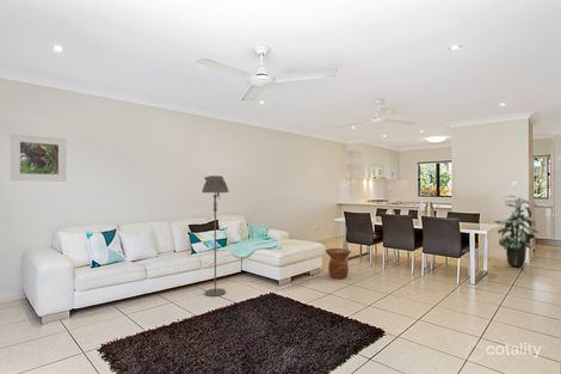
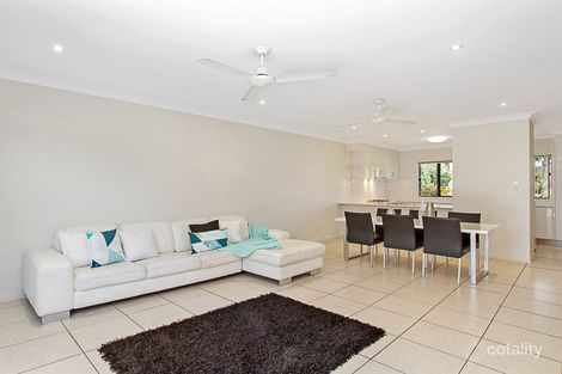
- floor lamp [201,174,230,298]
- indoor plant [493,195,540,268]
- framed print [10,133,68,183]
- side table [325,247,352,280]
